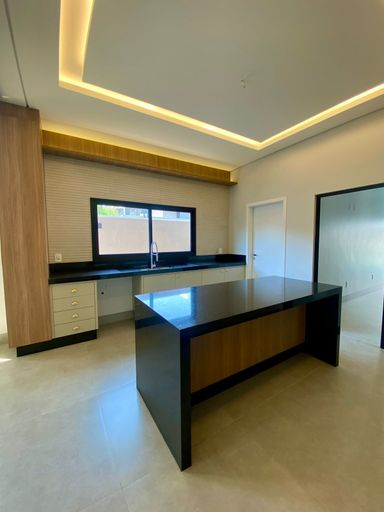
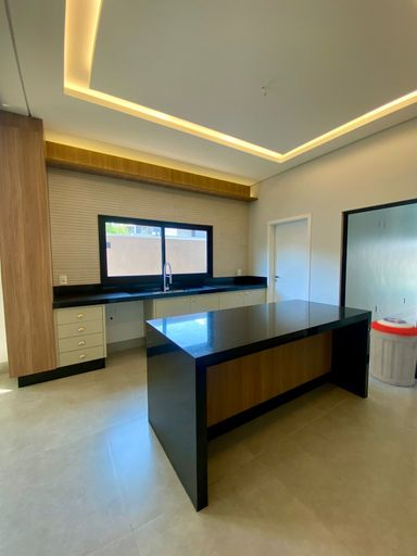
+ trash can [368,317,417,388]
